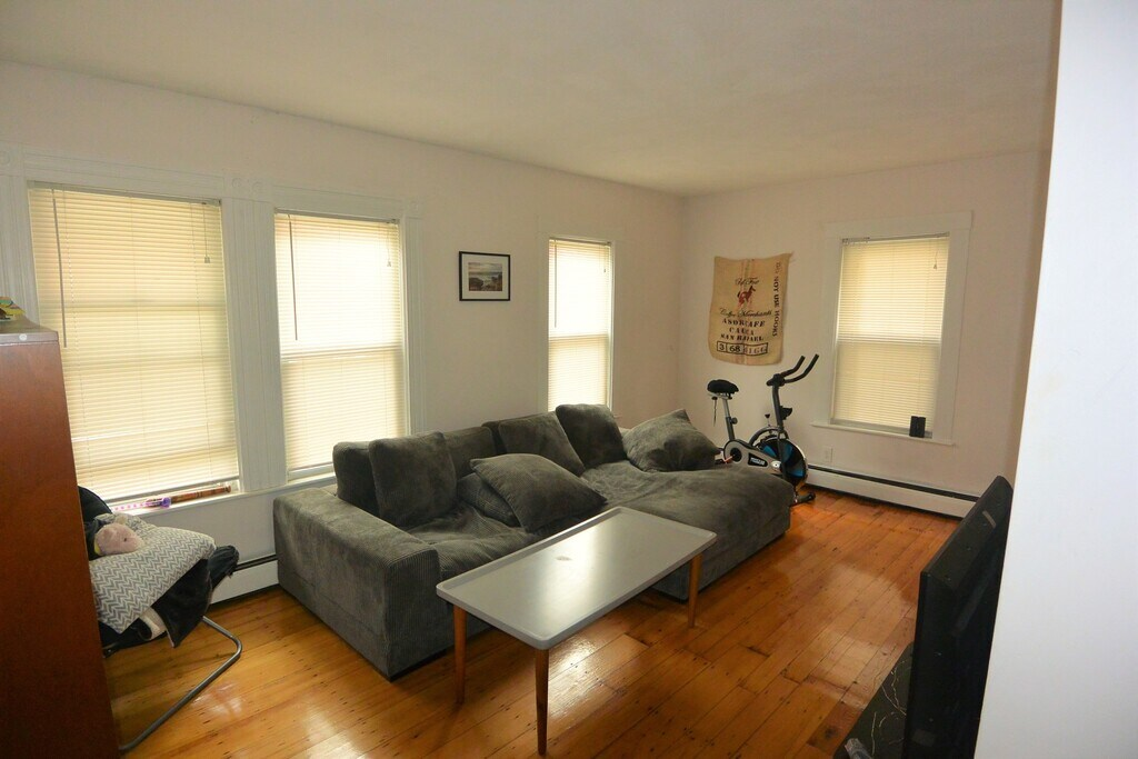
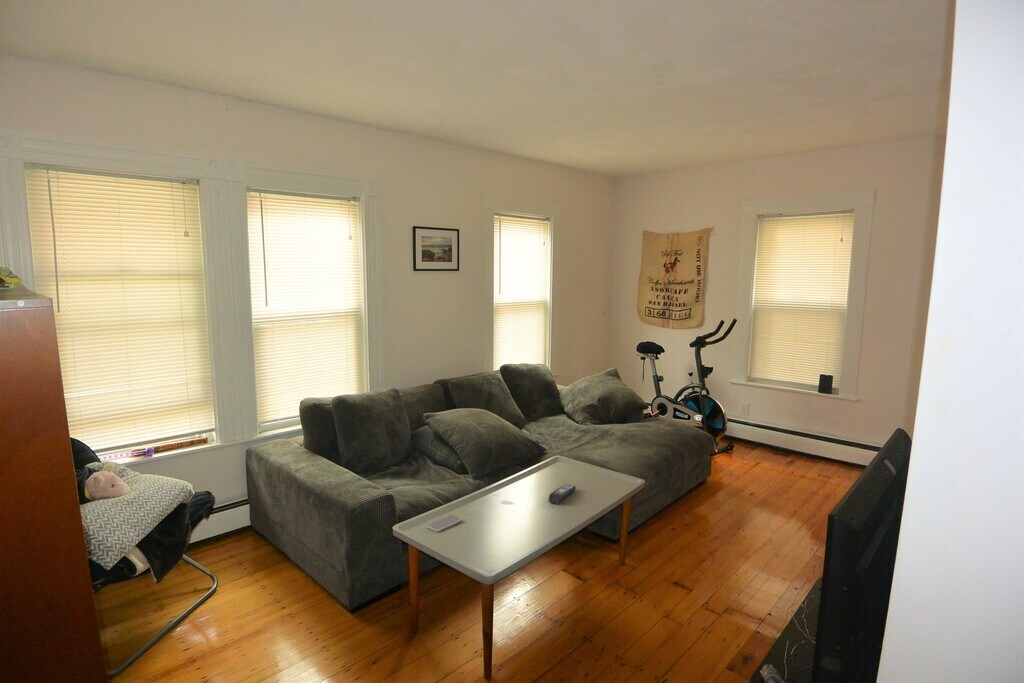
+ remote control [548,483,577,505]
+ smartphone [426,513,462,533]
